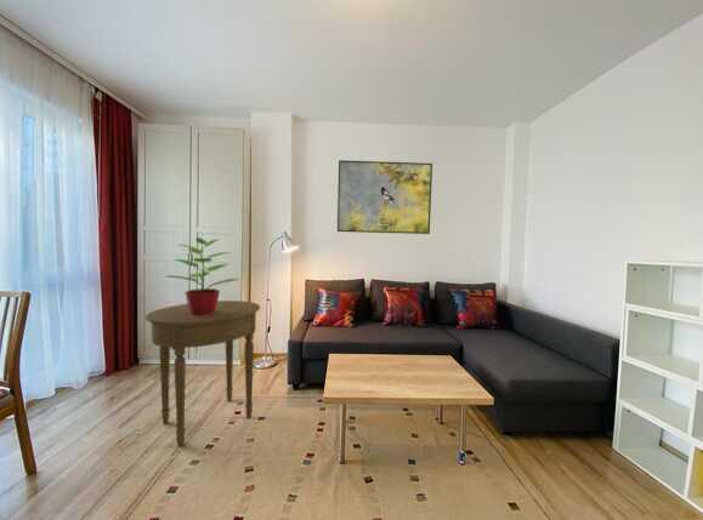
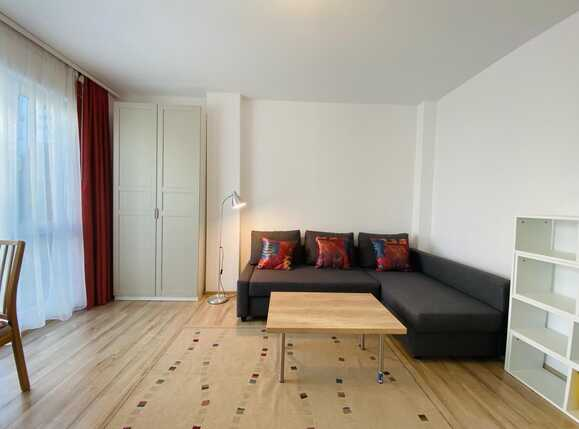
- potted plant [165,234,242,316]
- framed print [336,159,433,235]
- side table [144,299,261,448]
